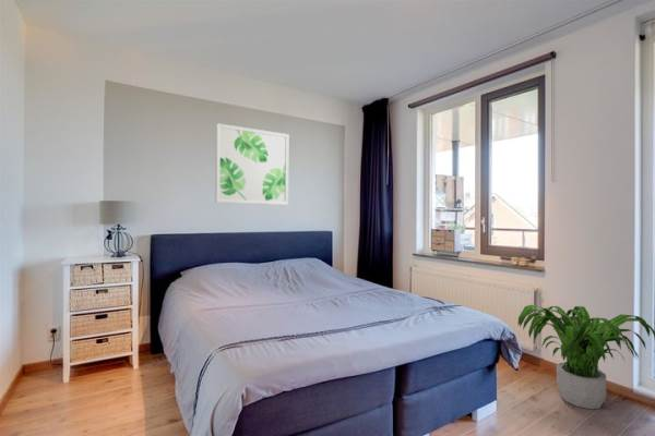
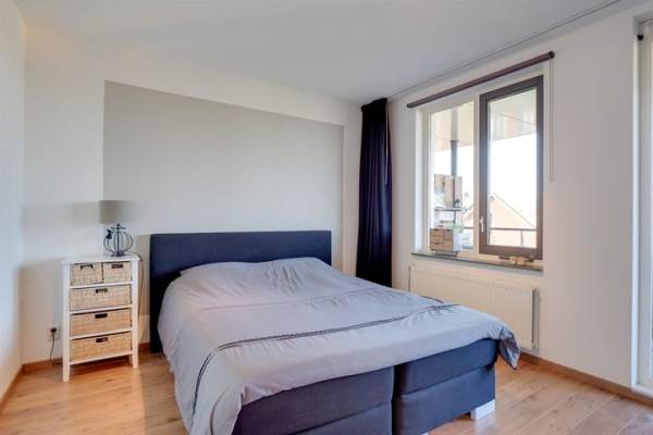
- wall art [214,122,289,206]
- potted plant [516,304,655,410]
